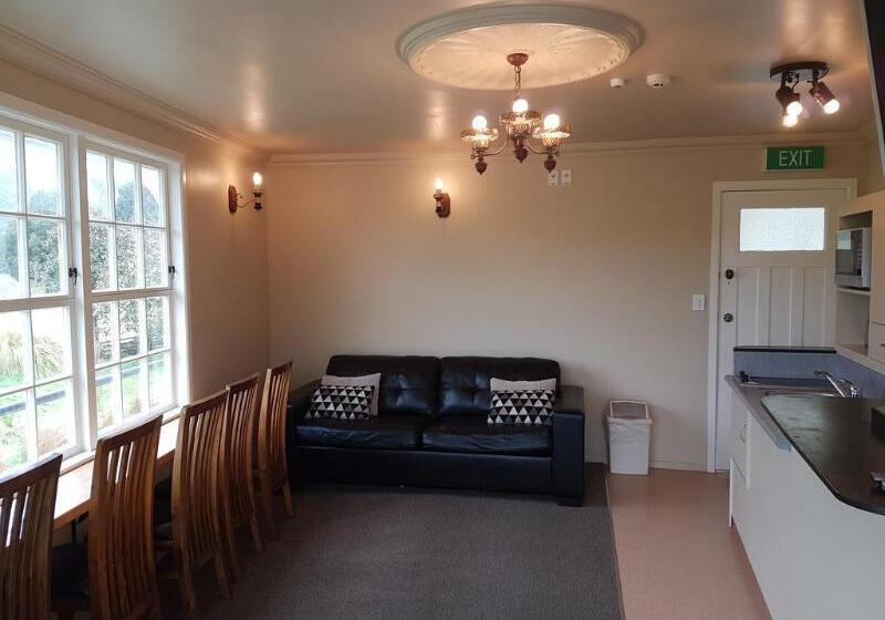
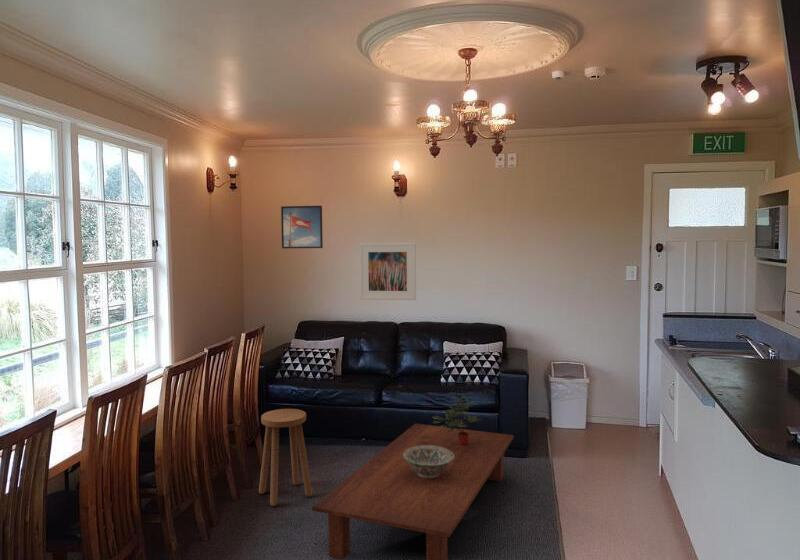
+ potted plant [431,395,484,446]
+ stool [258,408,313,507]
+ decorative bowl [403,446,454,478]
+ coffee table [311,422,515,560]
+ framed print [280,205,324,249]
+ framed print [358,242,417,301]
